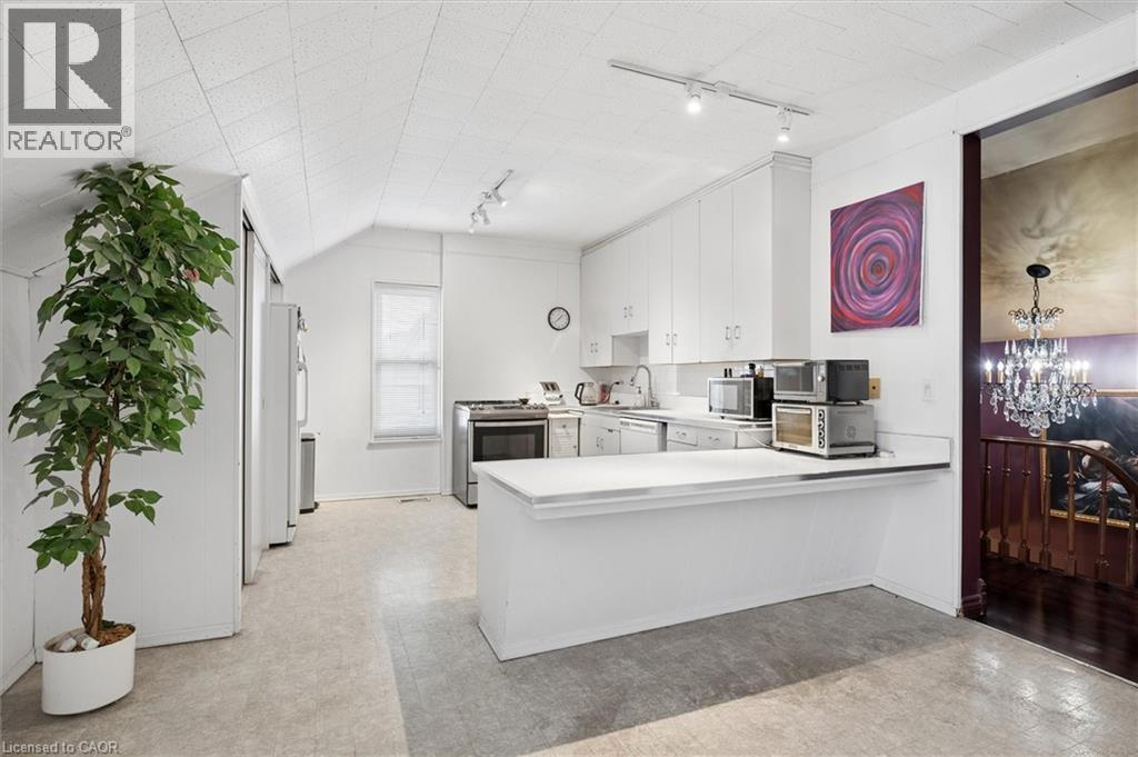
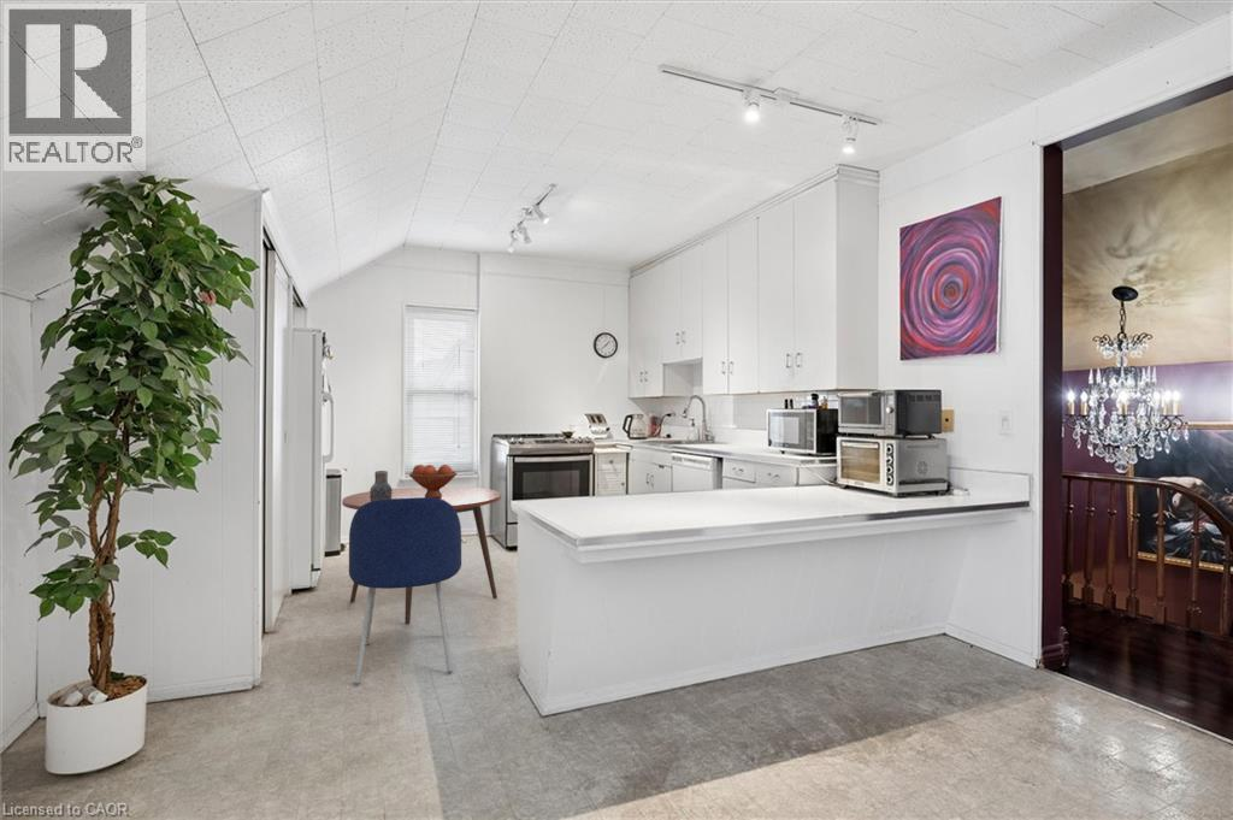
+ fruit bowl [408,464,458,499]
+ pitcher [368,470,393,502]
+ chair [348,497,462,684]
+ dining table [341,485,502,626]
